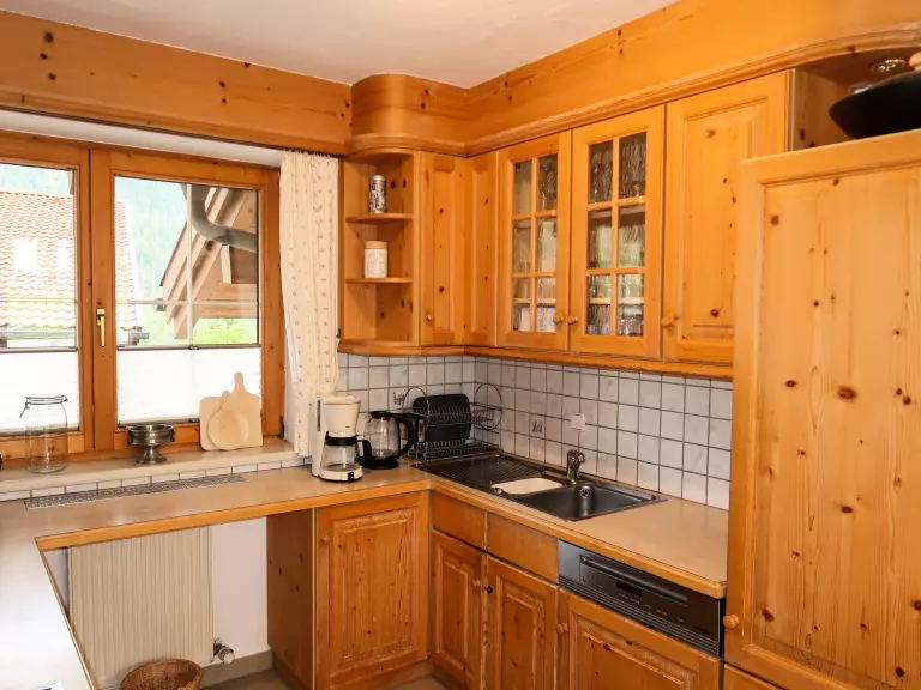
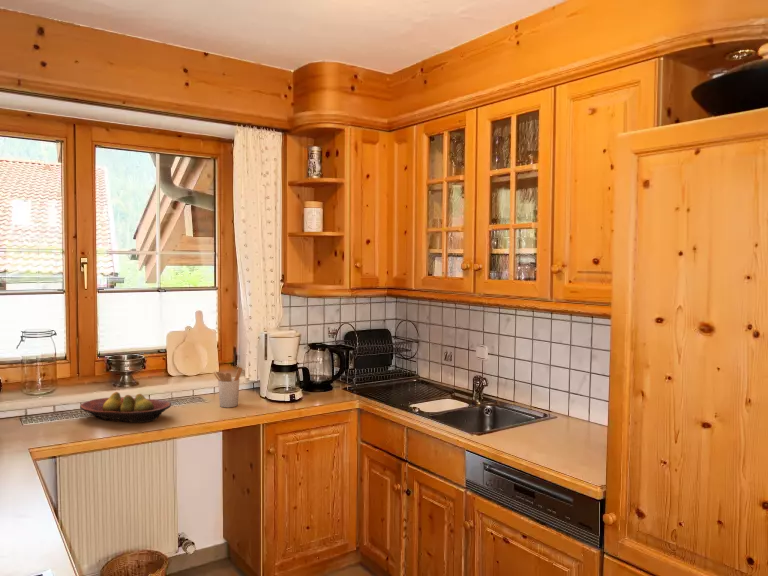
+ utensil holder [213,366,243,408]
+ fruit bowl [79,391,172,424]
